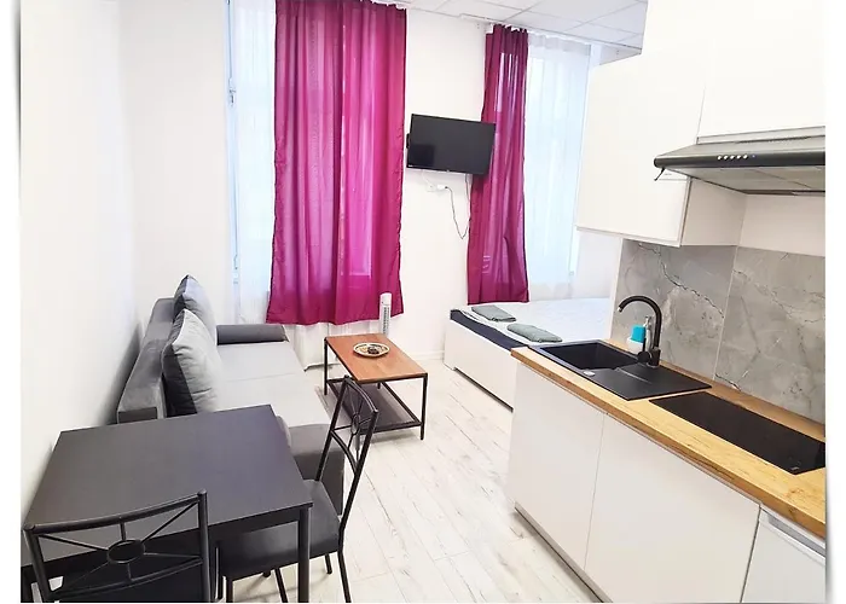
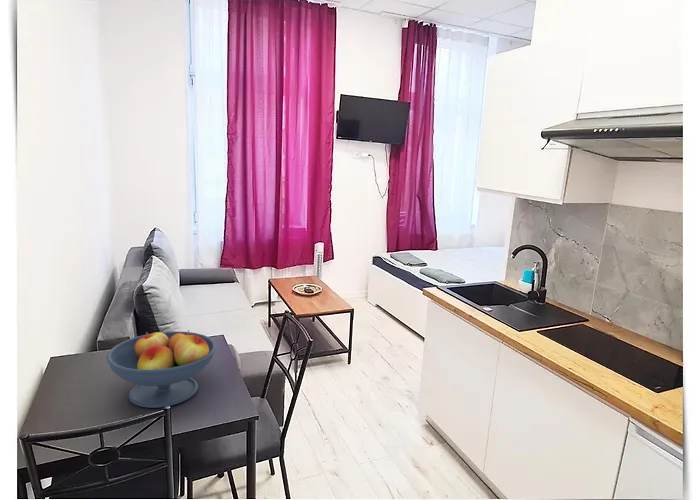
+ fruit bowl [105,329,217,409]
